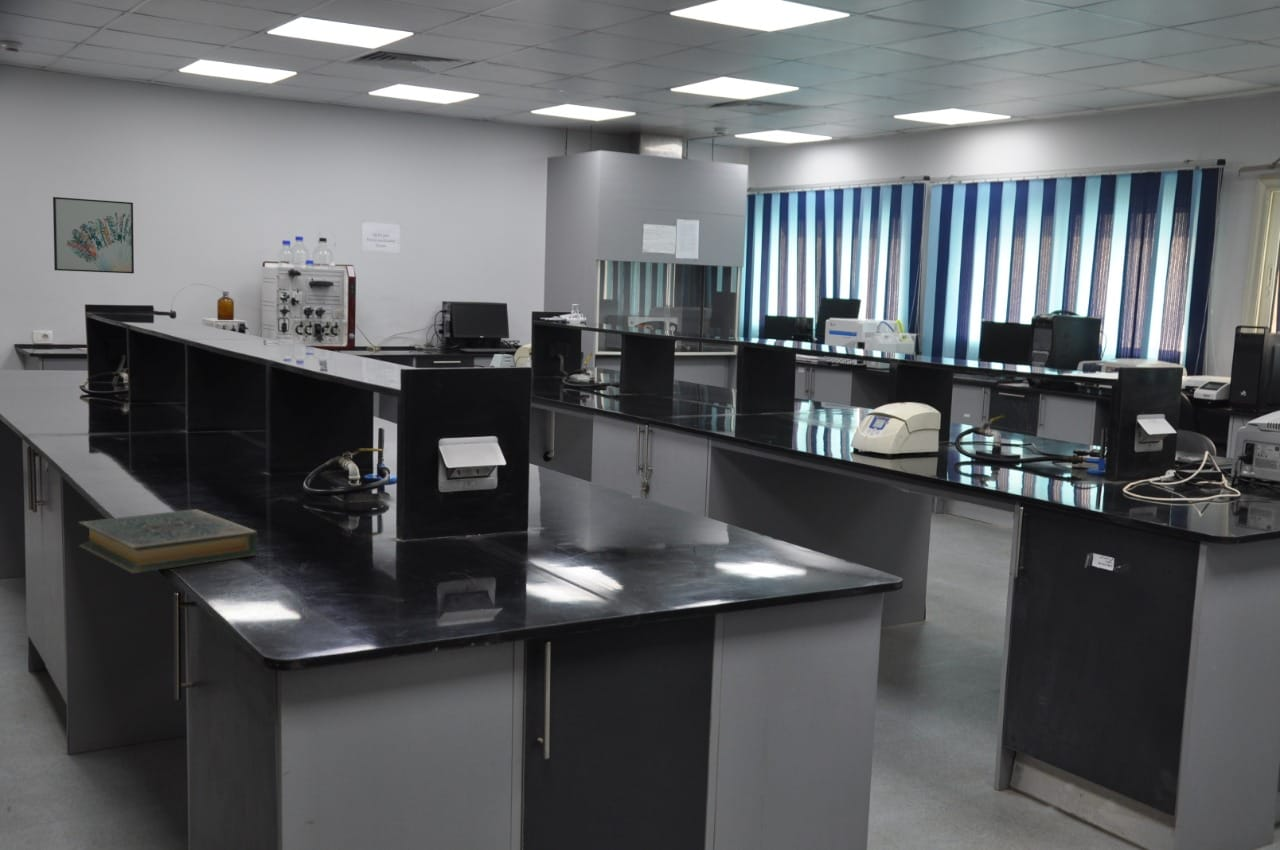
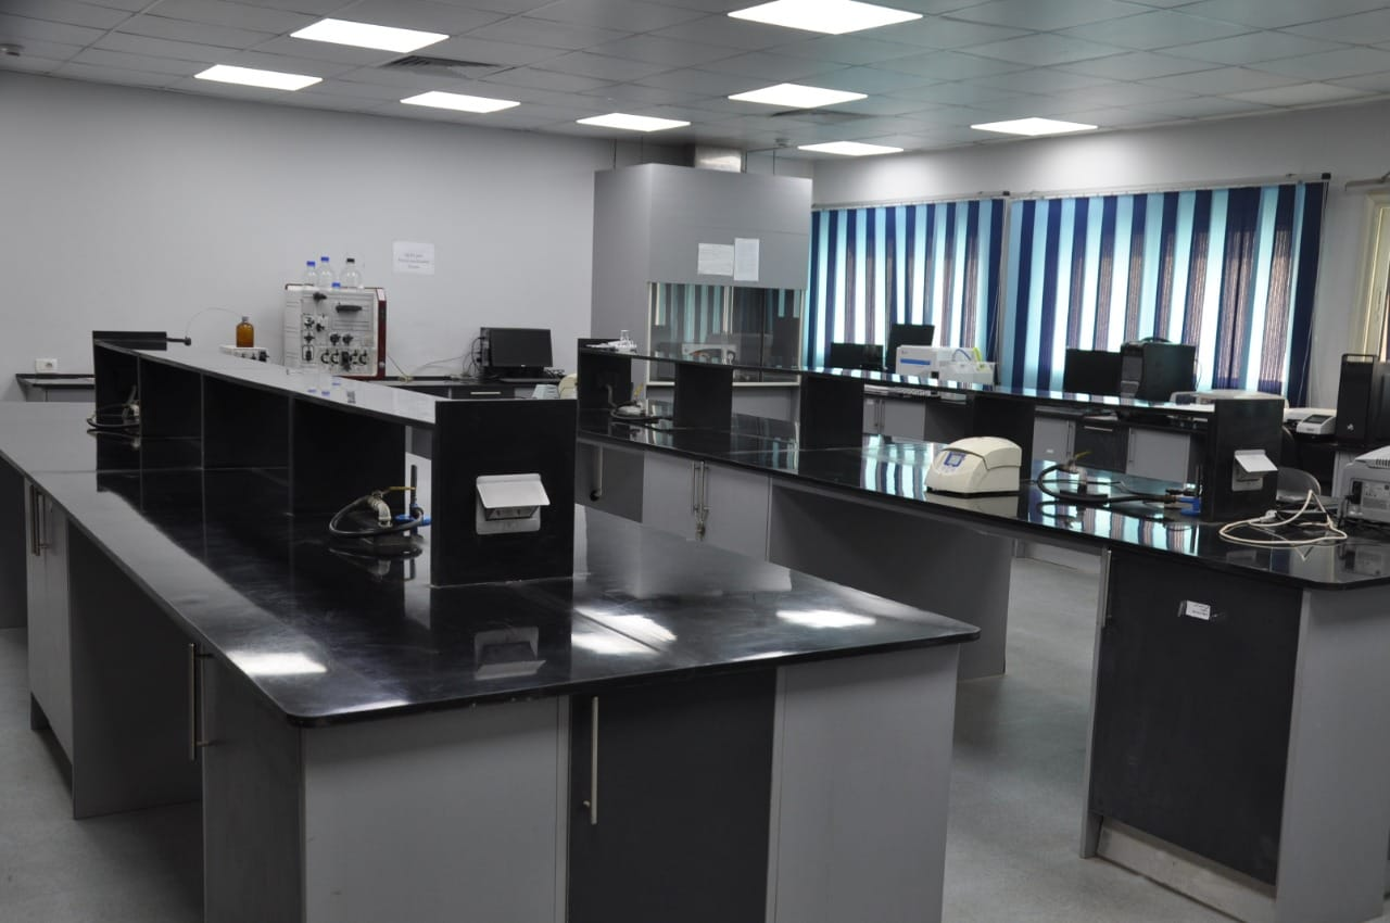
- wall art [52,196,135,274]
- hardback book [78,508,258,574]
